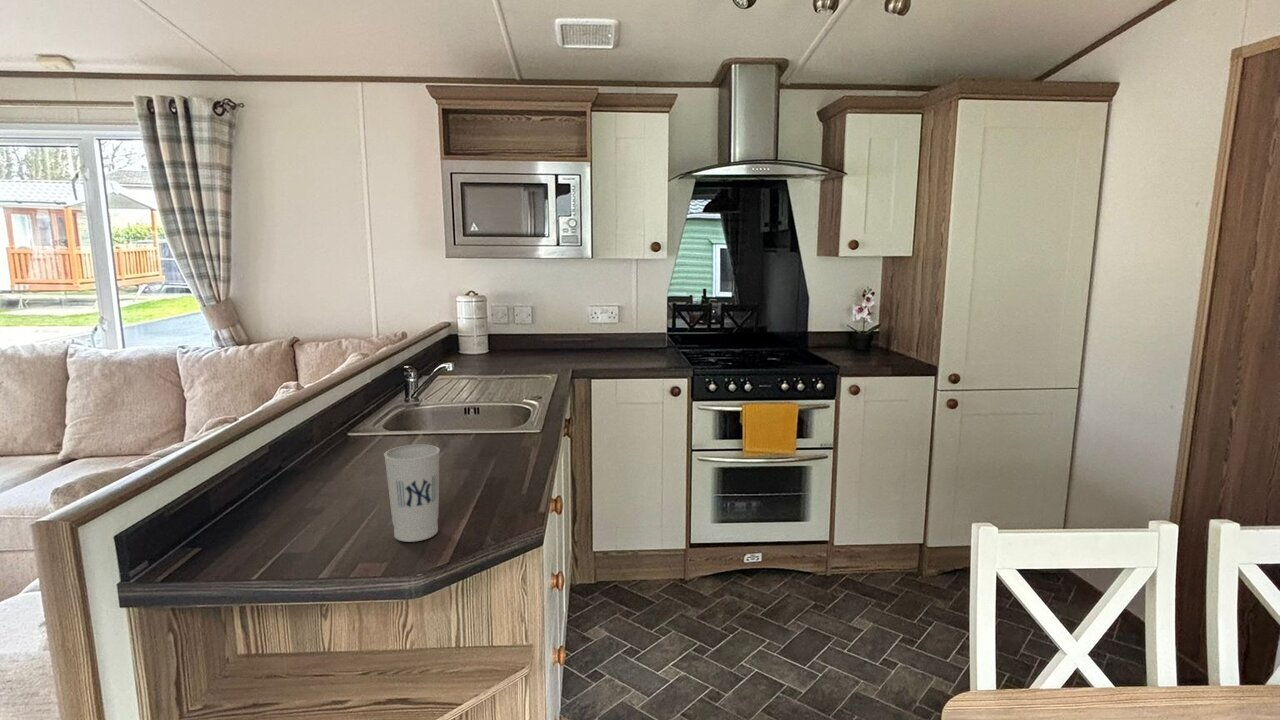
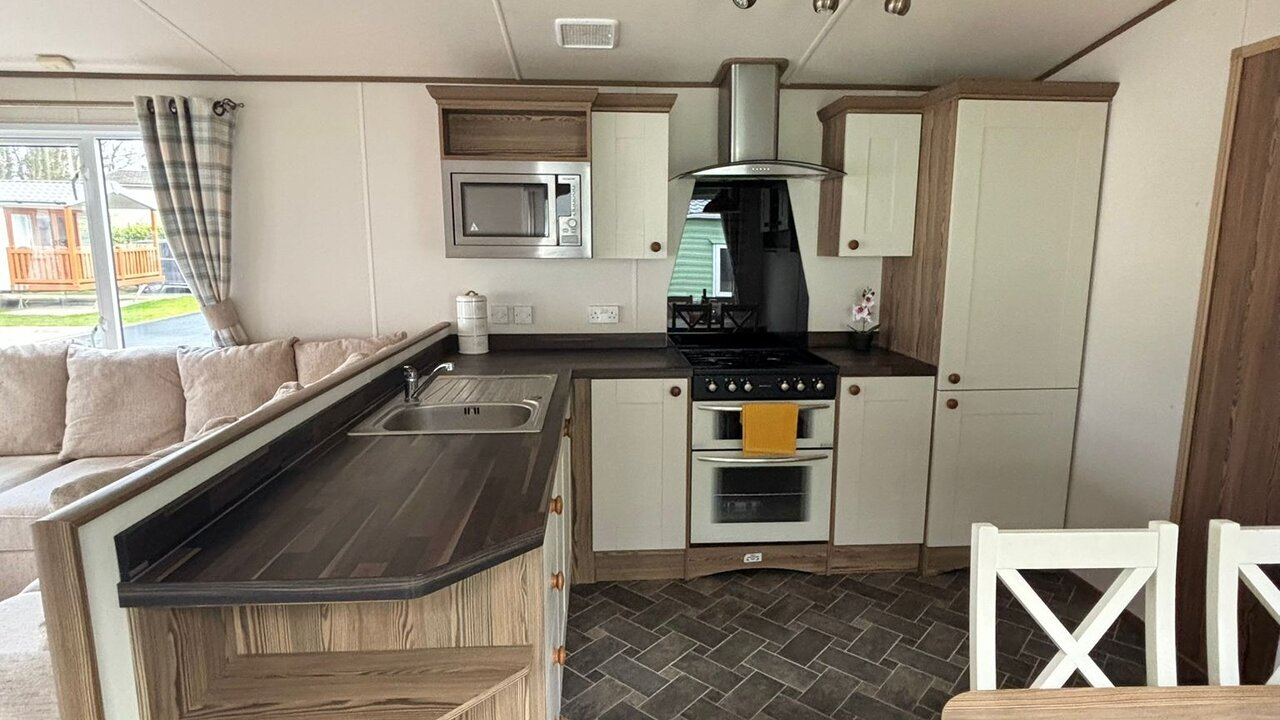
- cup [383,444,441,543]
